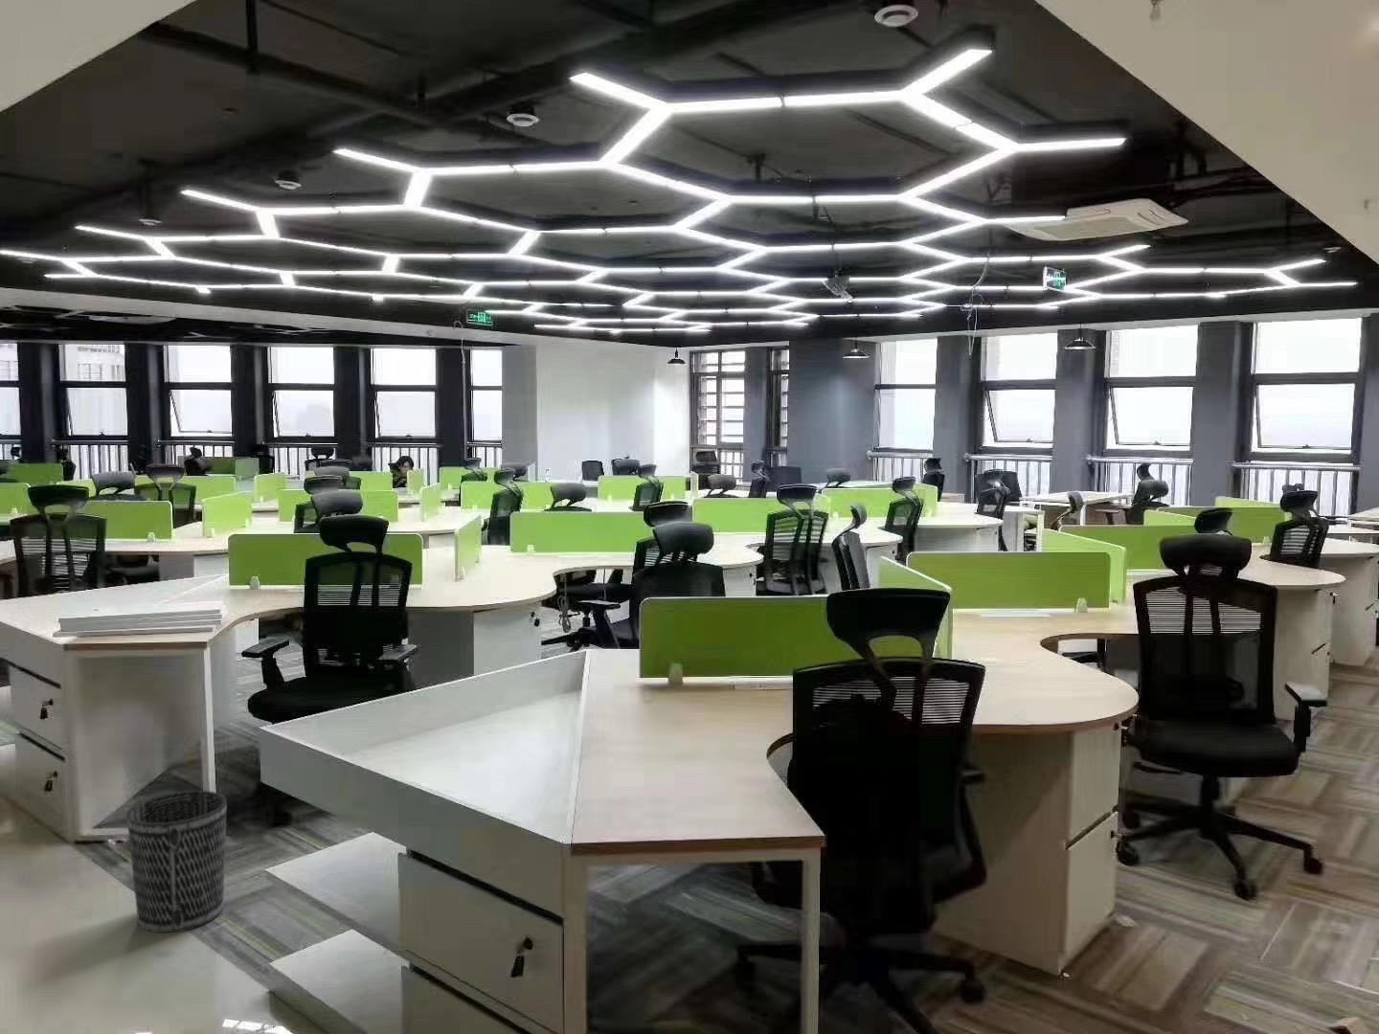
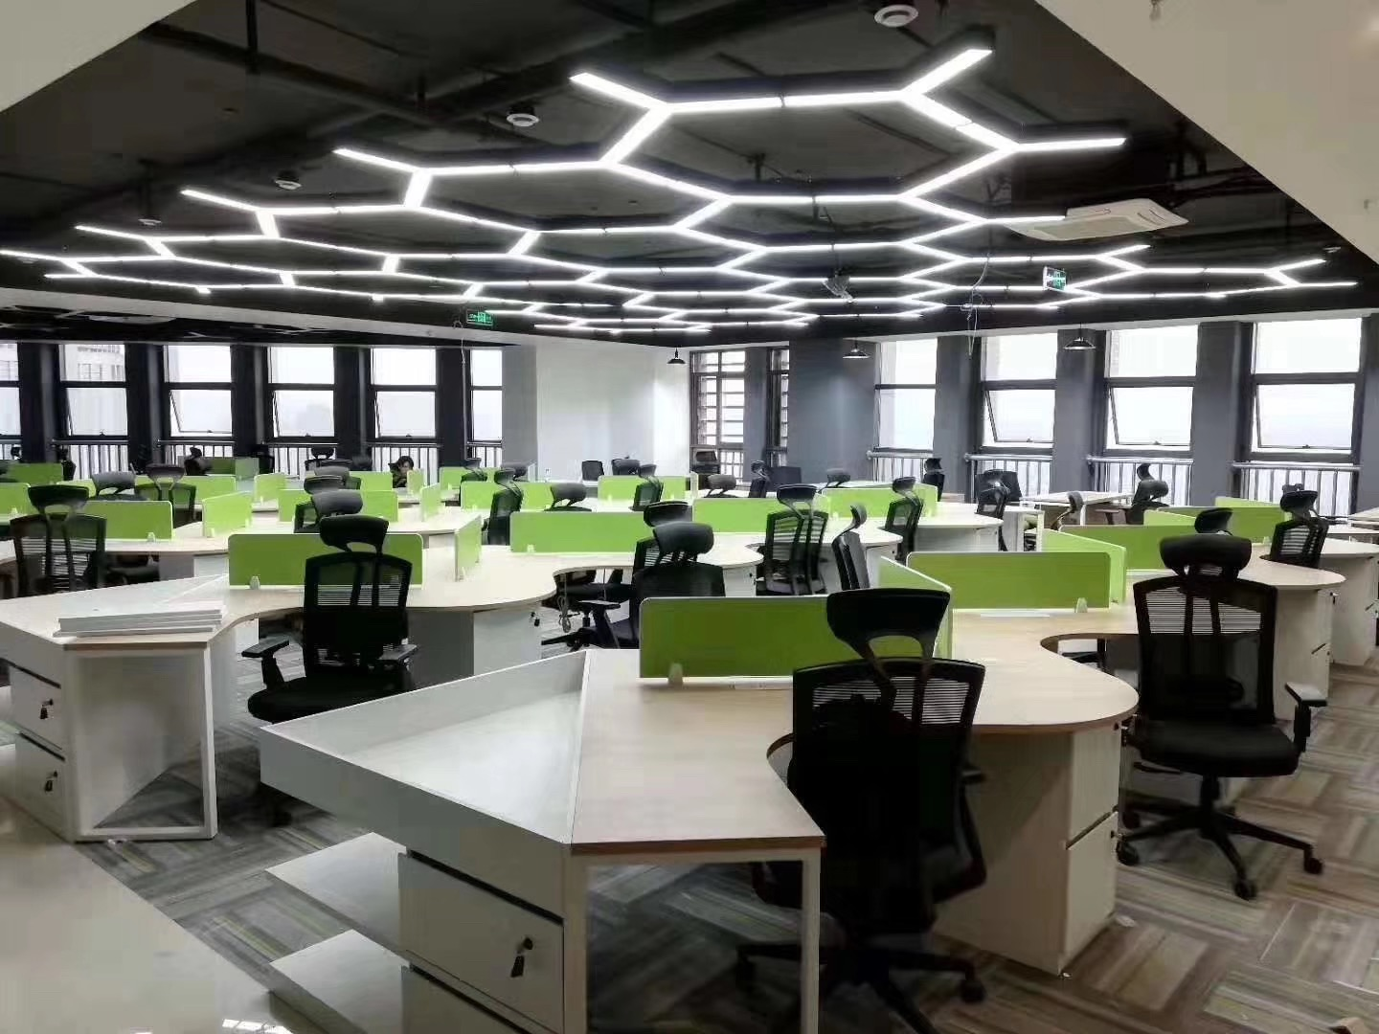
- wastebasket [126,790,228,933]
